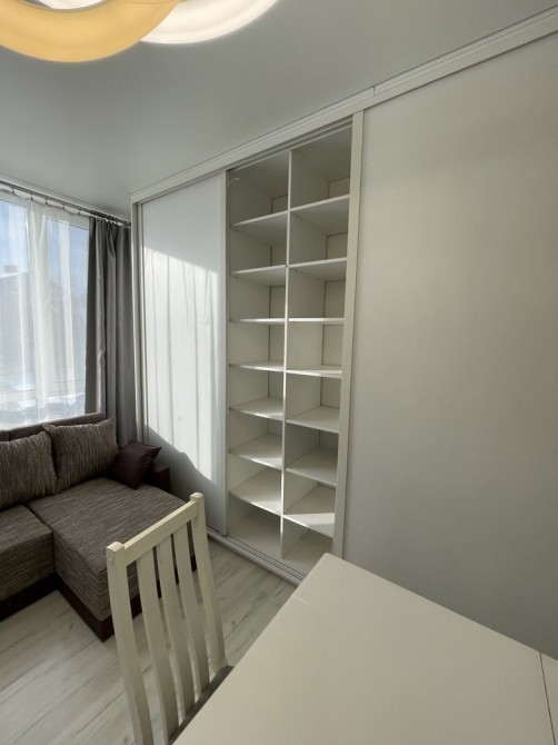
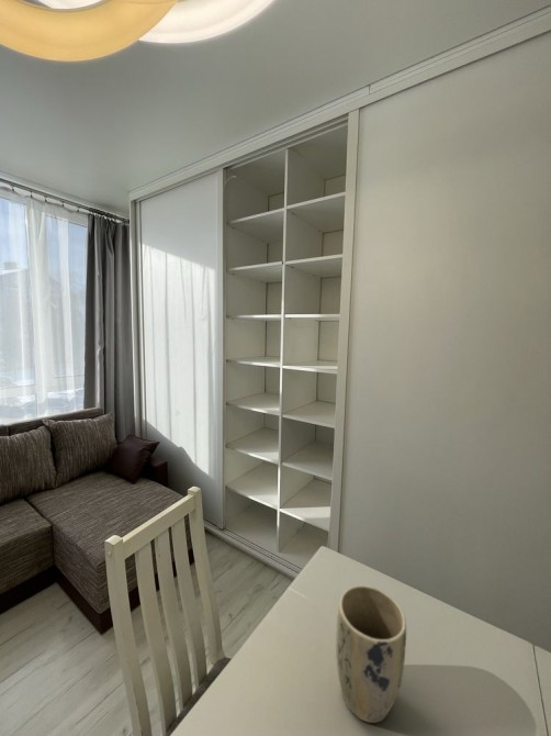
+ plant pot [335,584,407,724]
